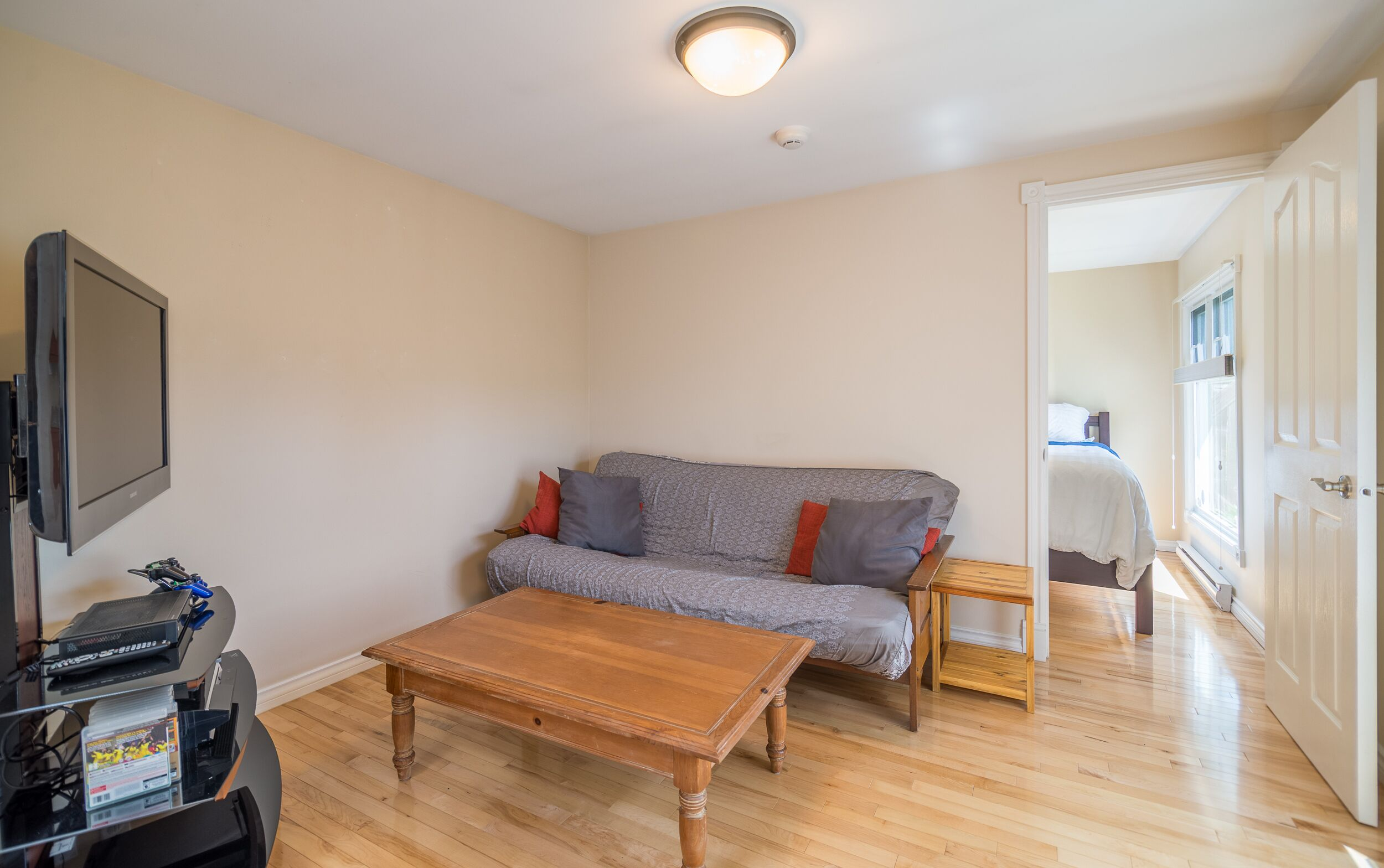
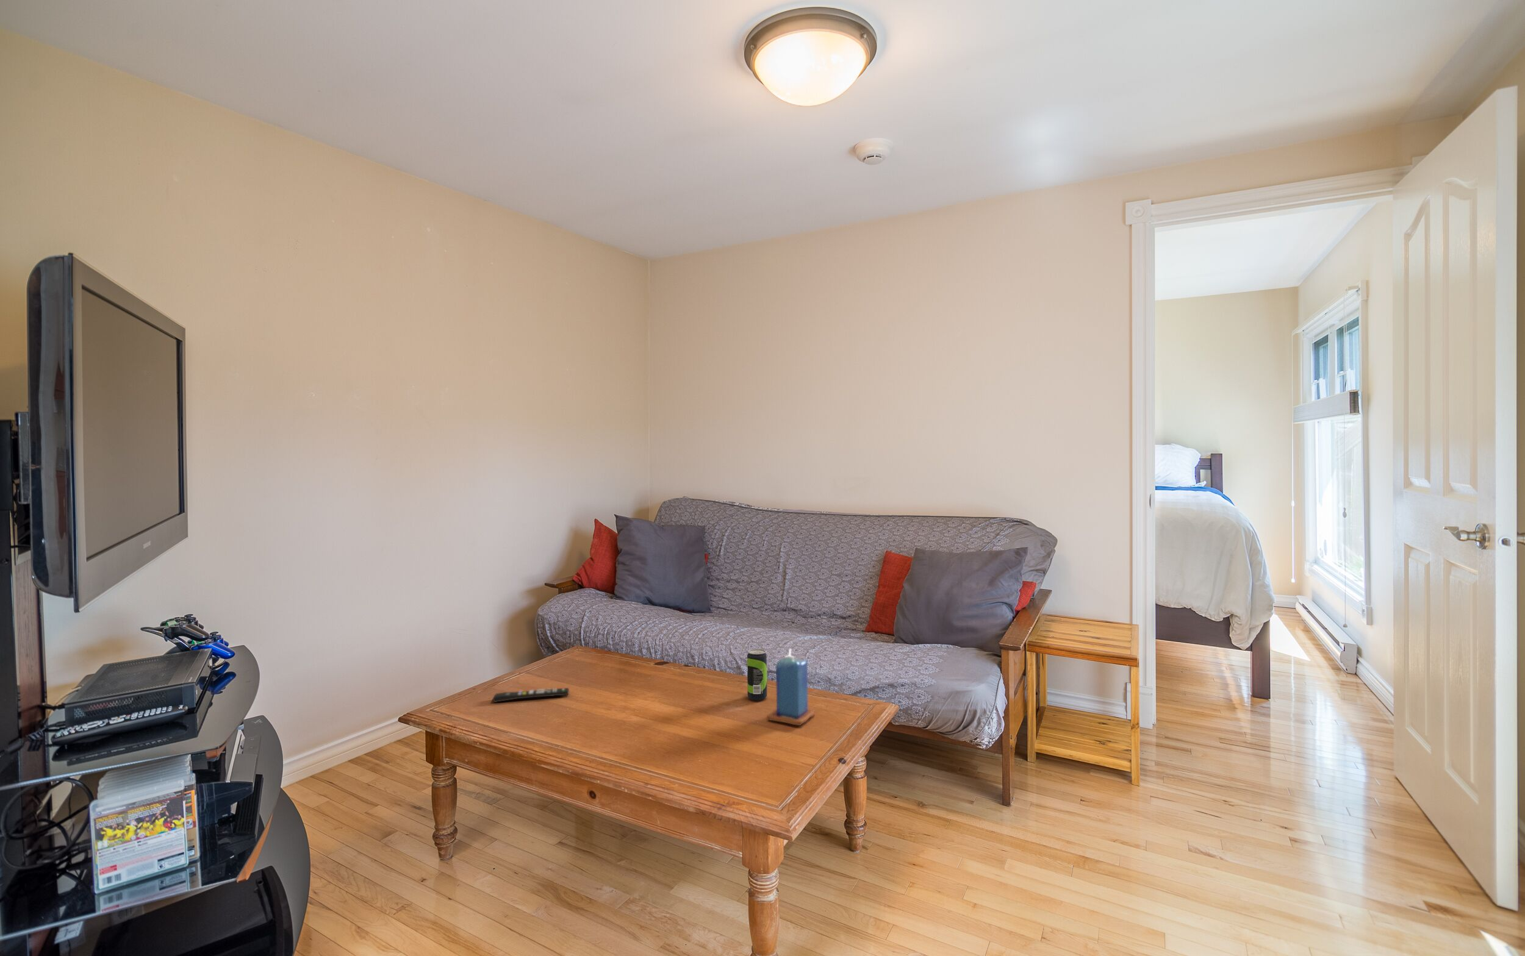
+ candle [766,648,815,726]
+ beverage can [747,649,767,702]
+ remote control [491,687,570,703]
